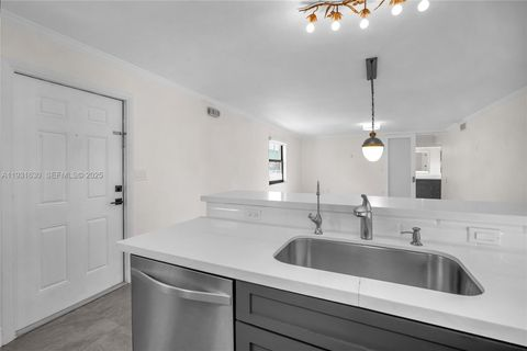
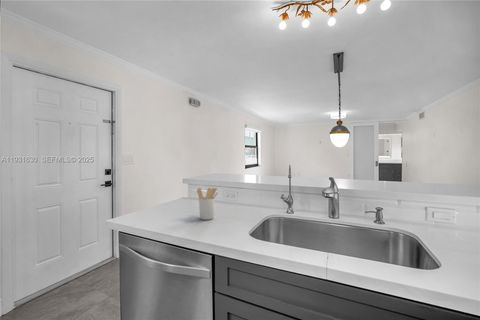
+ utensil holder [196,187,219,221]
